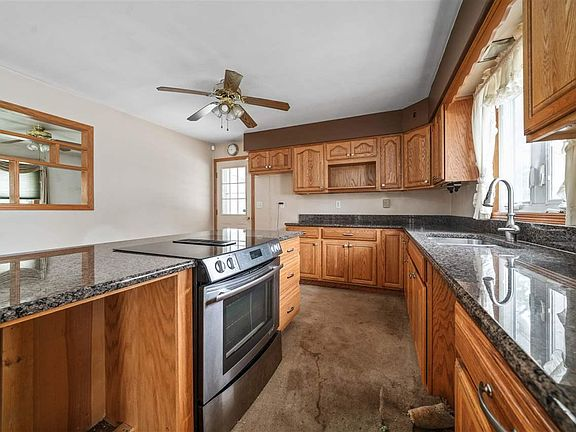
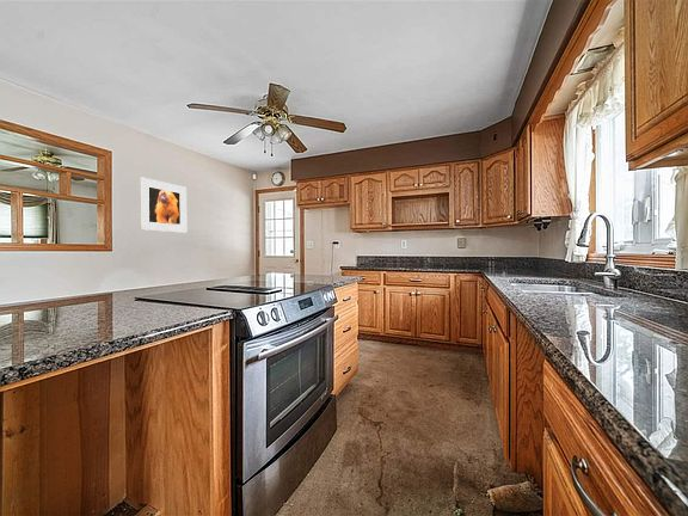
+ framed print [139,176,188,234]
